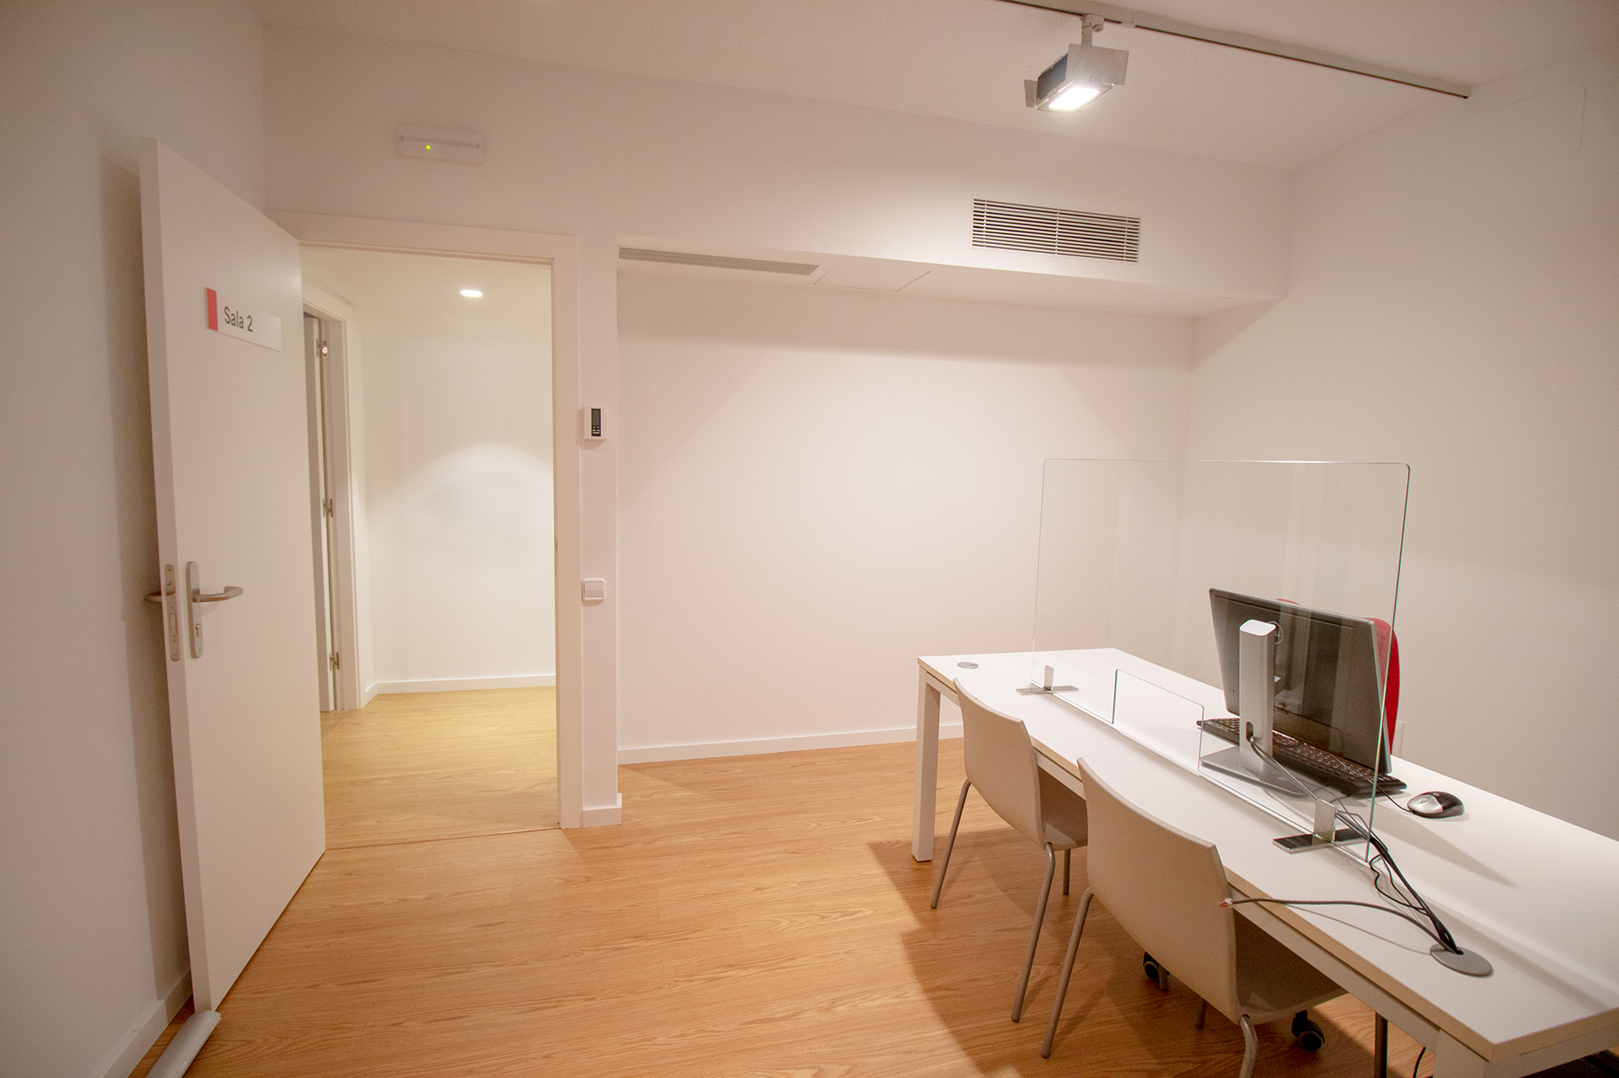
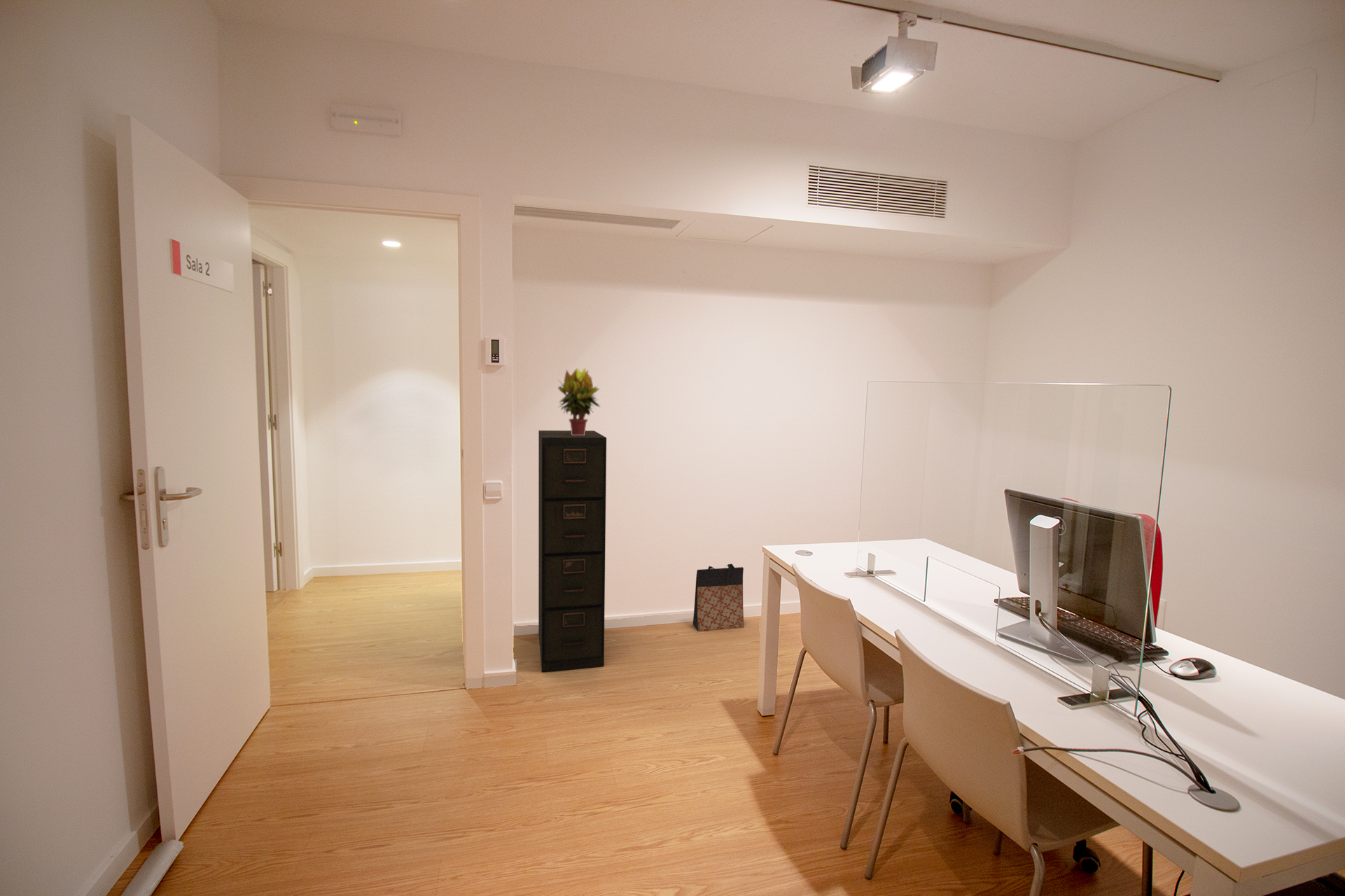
+ potted plant [557,367,601,435]
+ bag [692,563,744,632]
+ filing cabinet [538,430,607,673]
